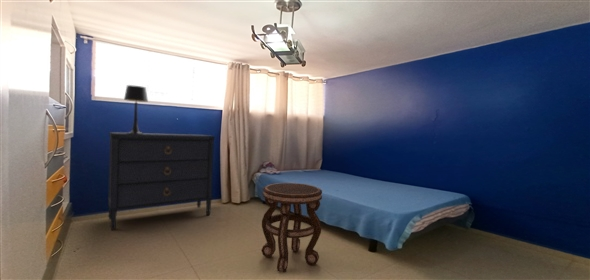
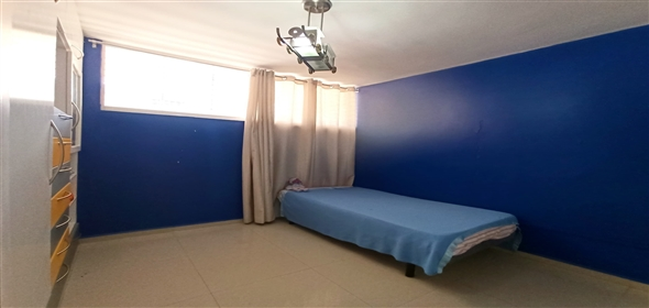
- dresser [107,131,216,231]
- table lamp [123,84,149,134]
- side table [260,182,323,273]
